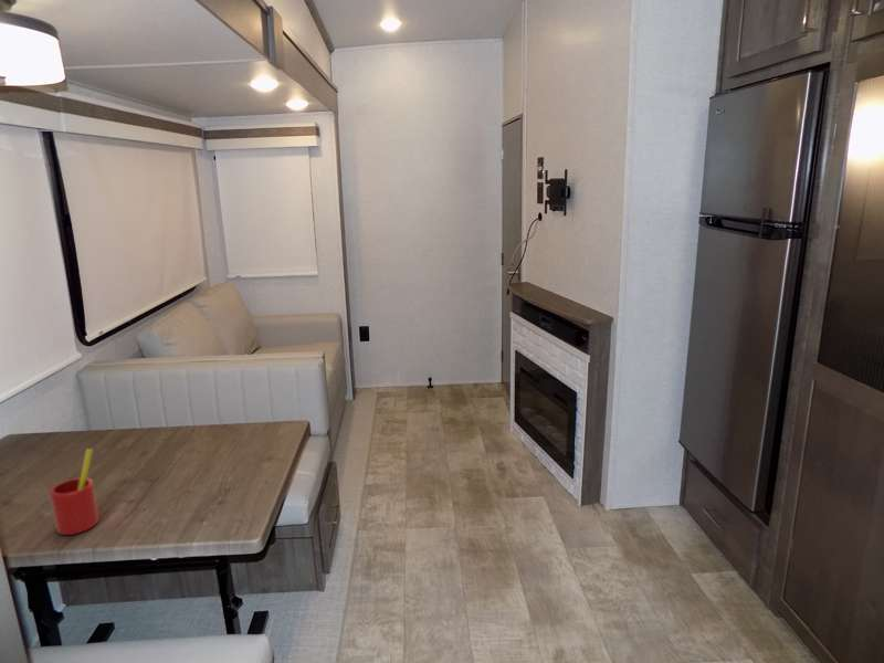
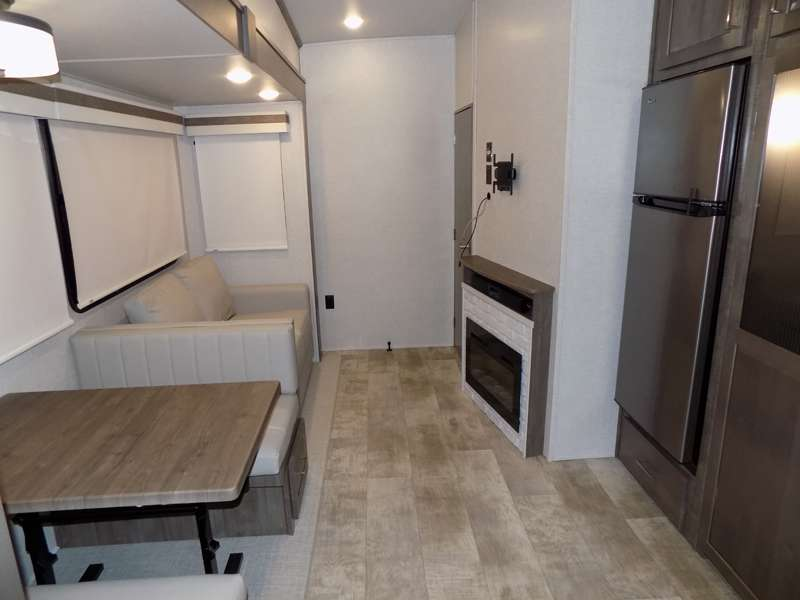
- straw [49,448,101,536]
